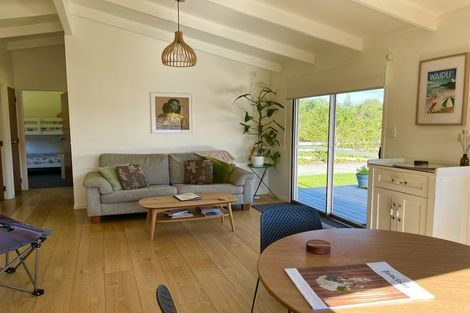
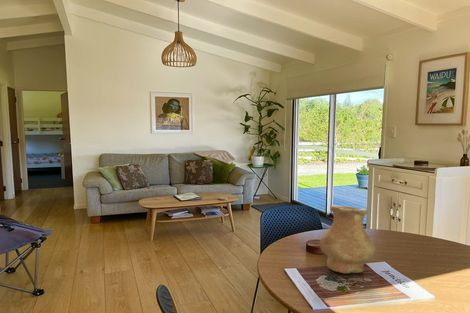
+ vase [319,204,376,274]
